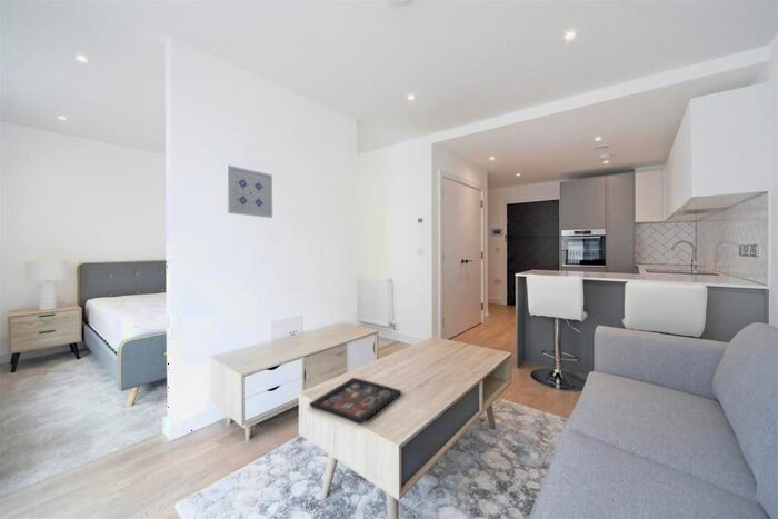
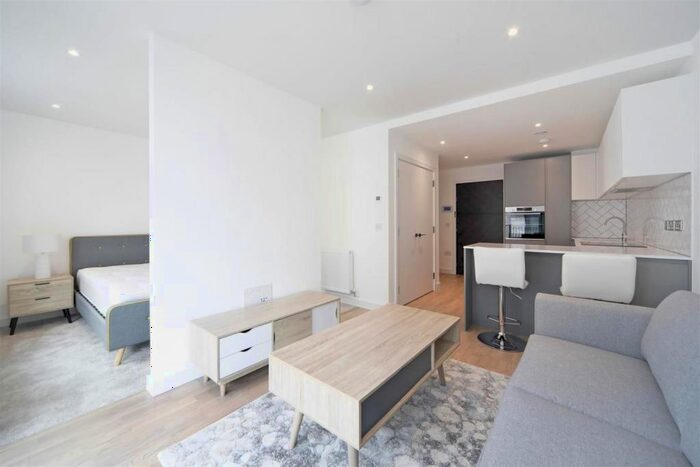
- decorative tray [308,377,402,426]
- wall art [226,164,273,219]
